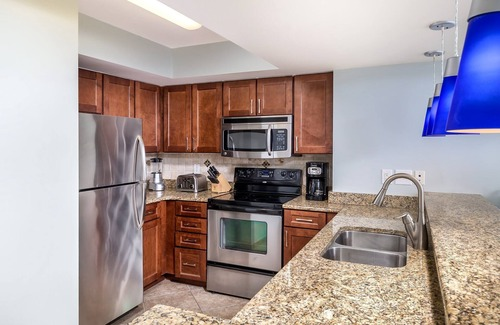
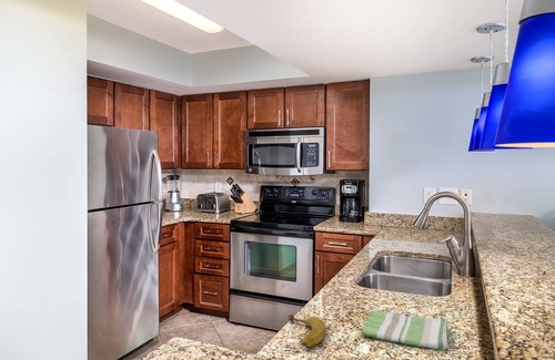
+ fruit [287,313,327,348]
+ dish towel [361,309,450,351]
